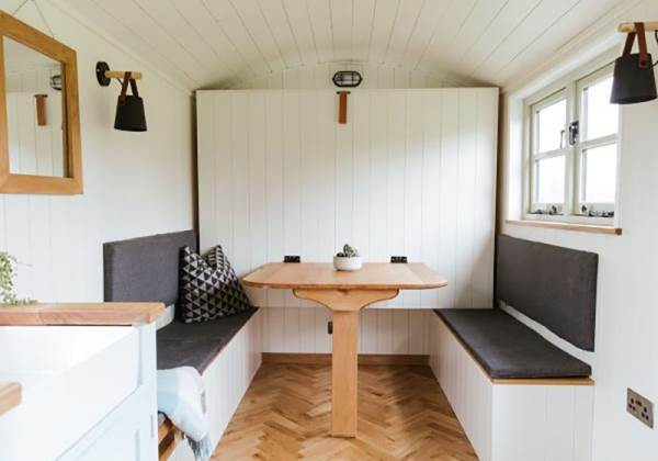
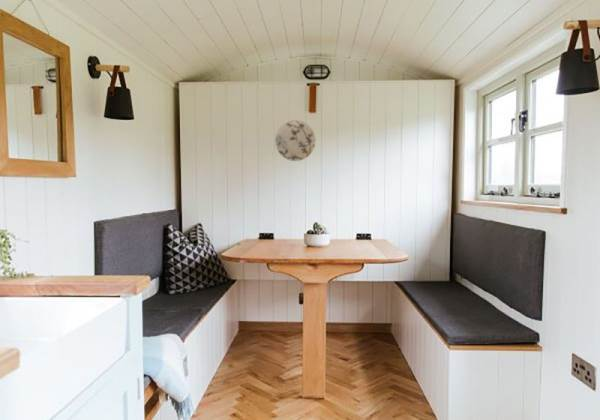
+ decorative plate [274,119,316,162]
